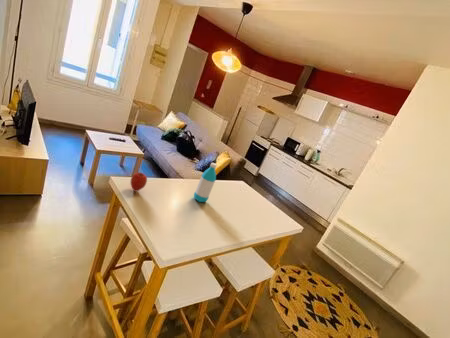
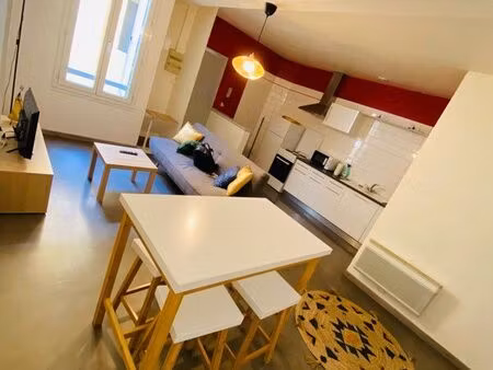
- apple [129,171,148,193]
- water bottle [193,162,218,203]
